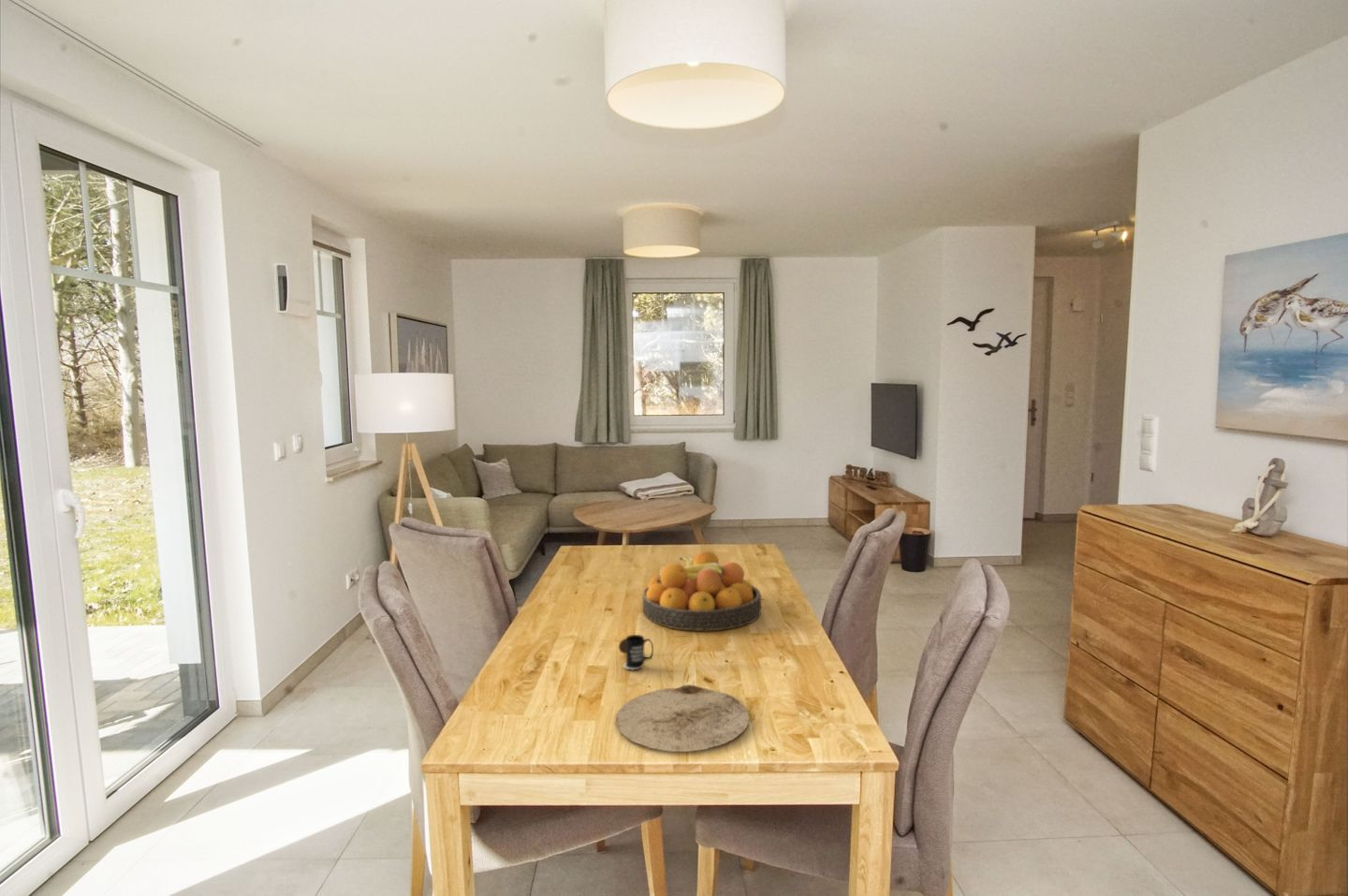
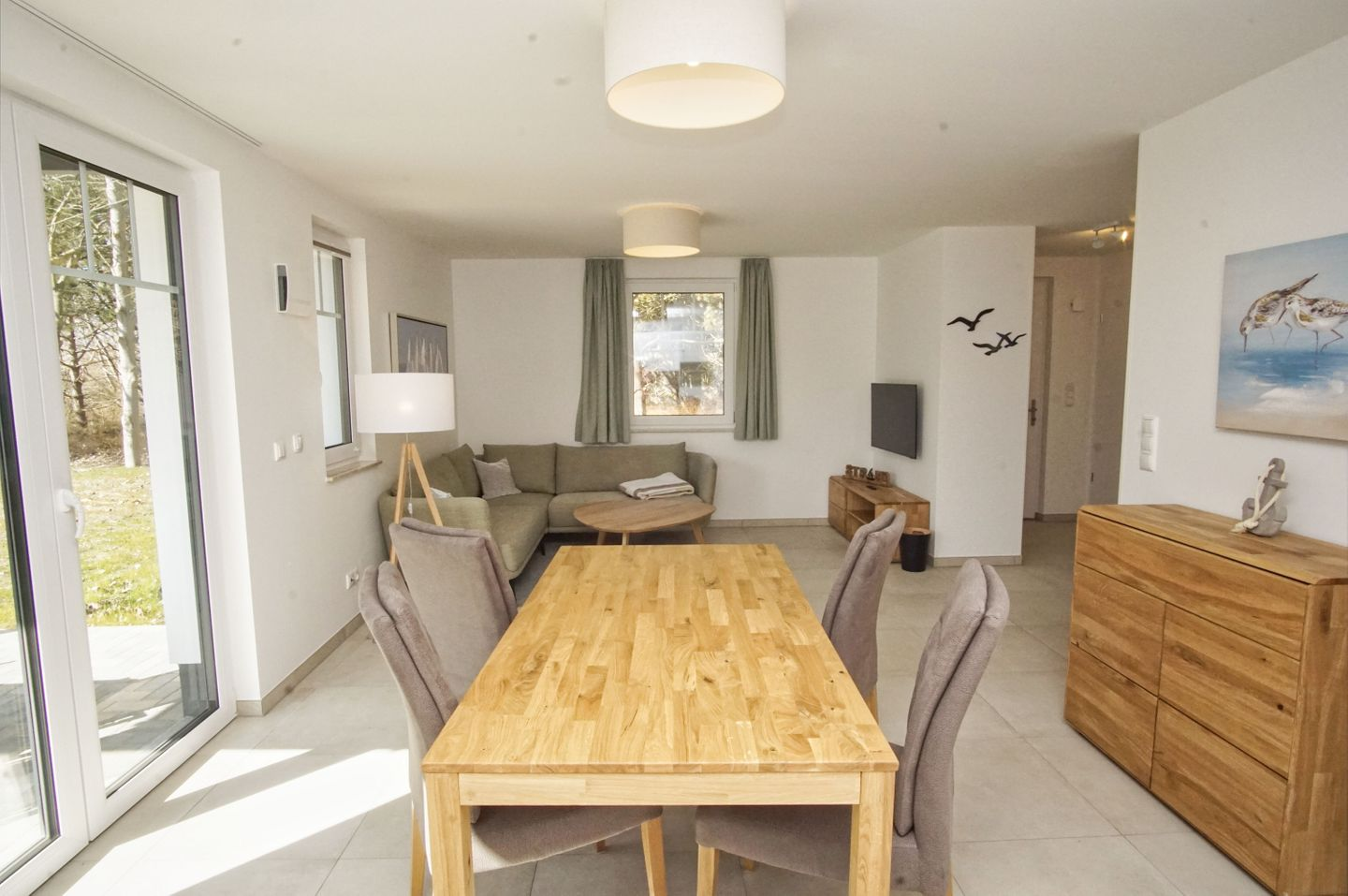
- mug [618,634,654,671]
- fruit bowl [641,551,762,632]
- plate [614,683,750,753]
